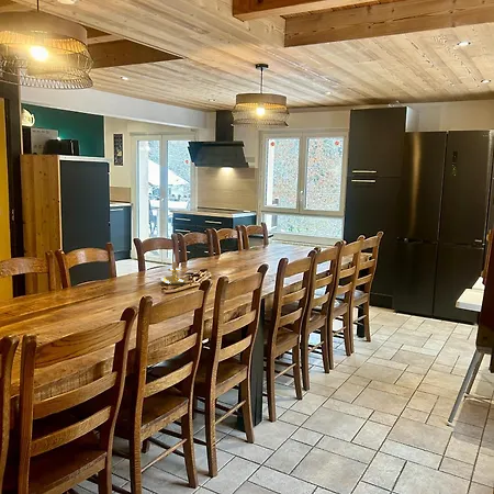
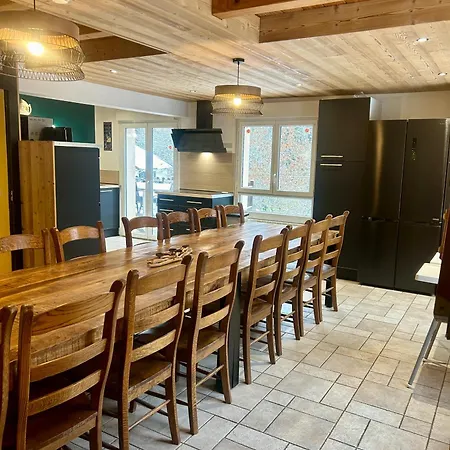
- candle holder [159,252,192,285]
